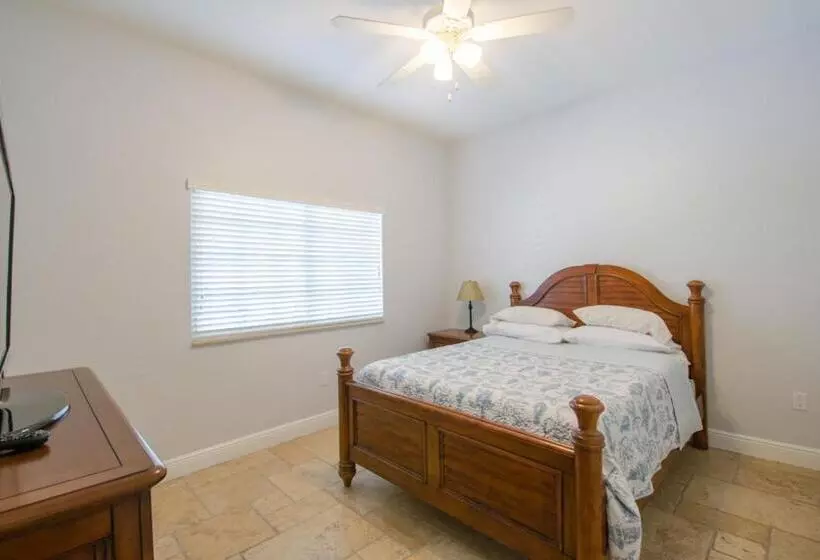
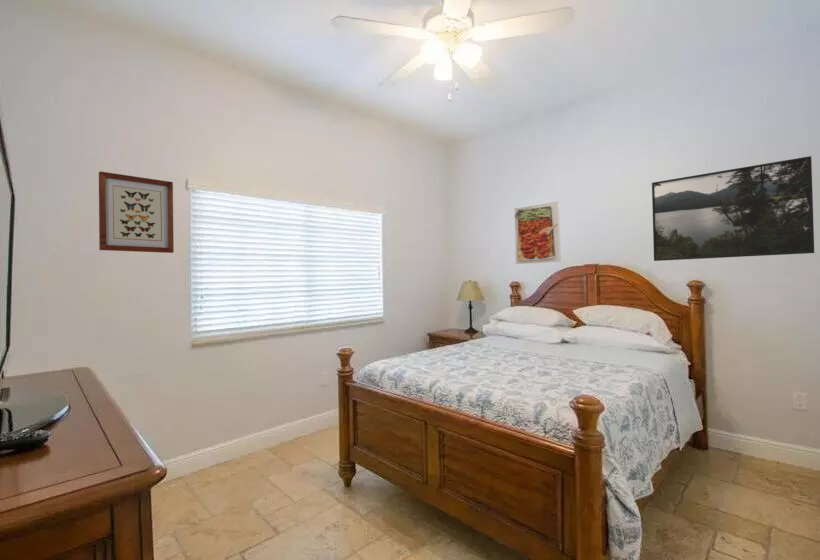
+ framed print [651,155,815,262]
+ wall art [98,170,175,254]
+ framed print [513,201,562,265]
